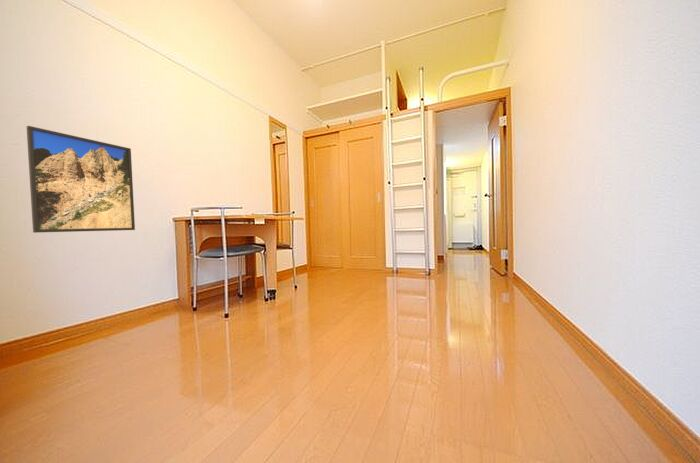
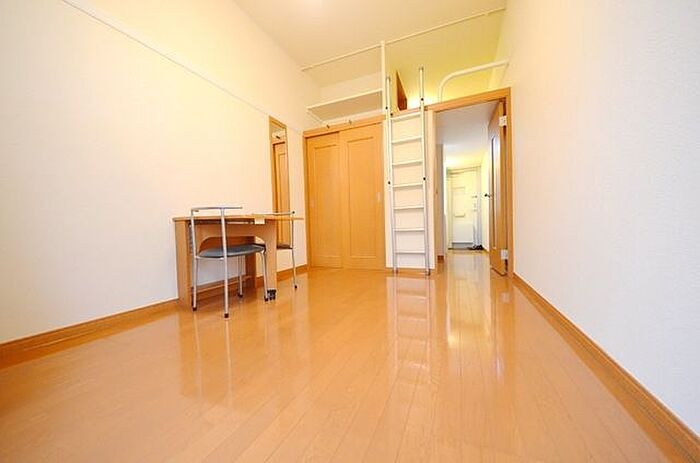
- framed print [26,125,136,234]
